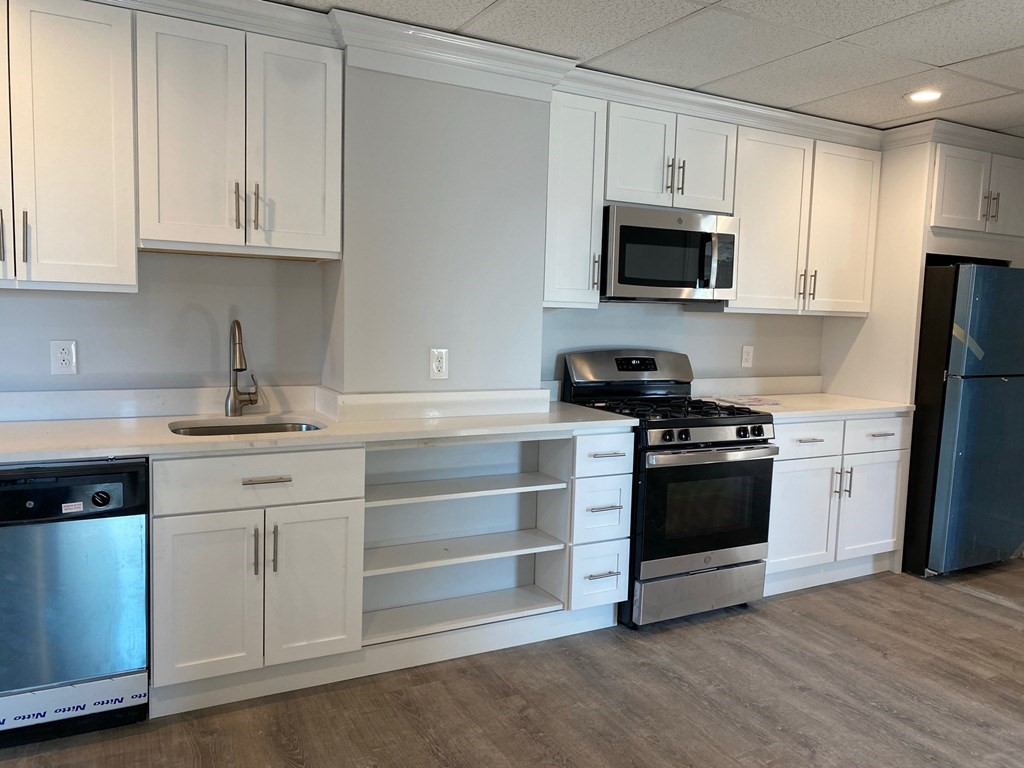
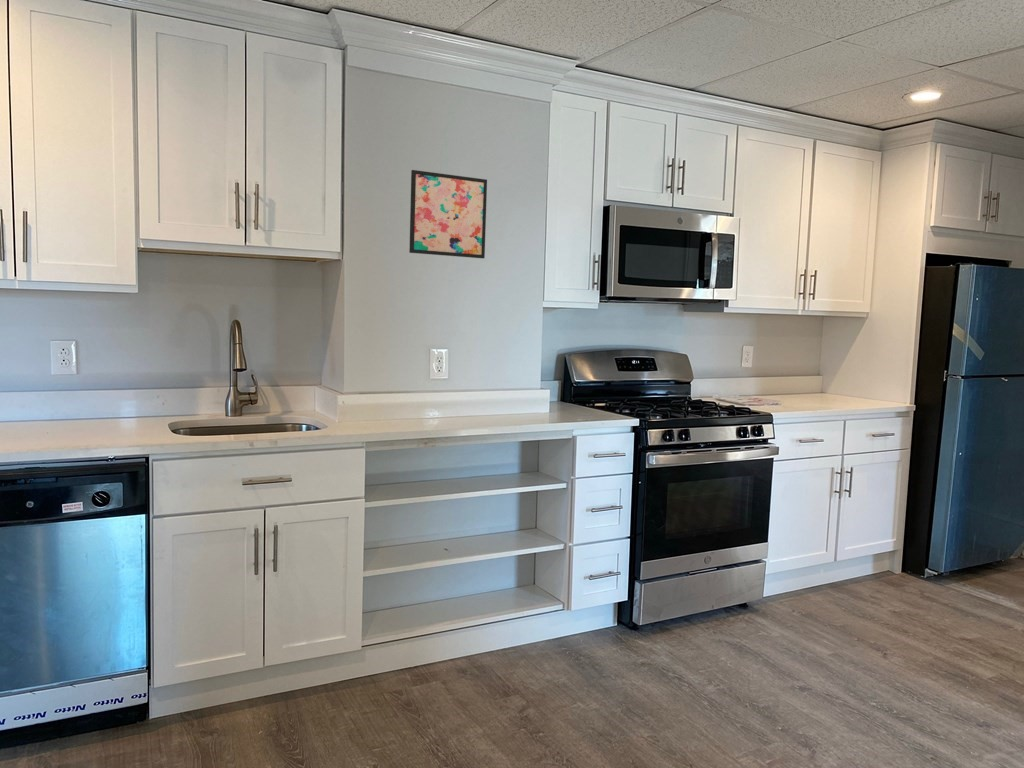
+ wall art [408,169,488,259]
